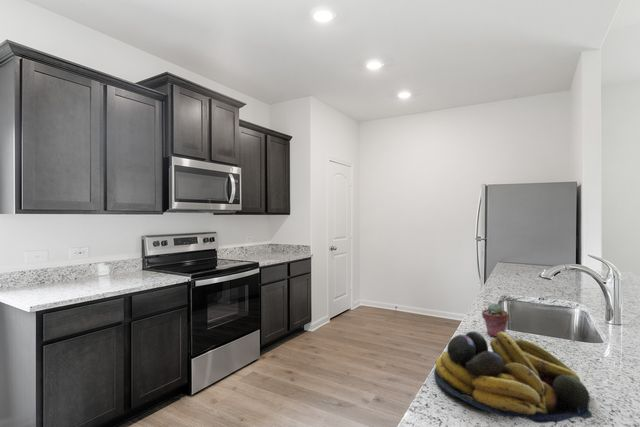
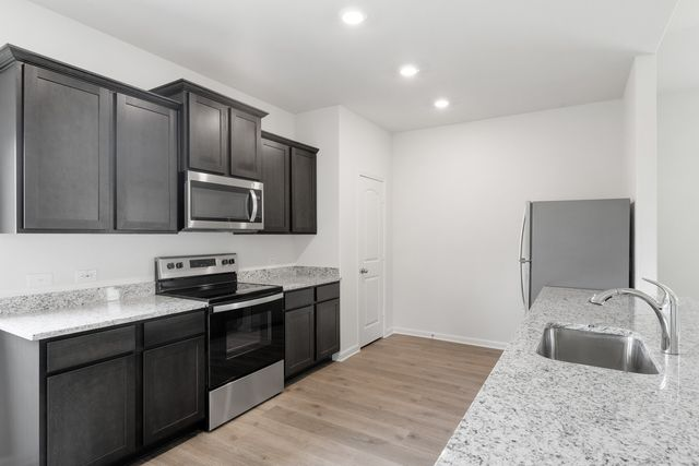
- fruit bowl [433,330,594,424]
- potted succulent [481,302,510,338]
